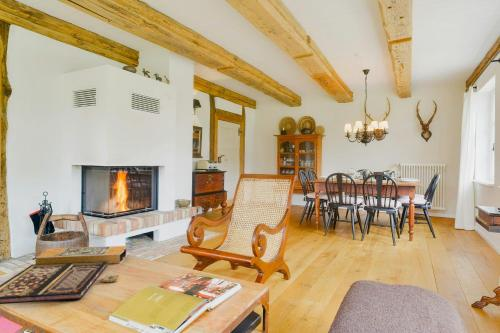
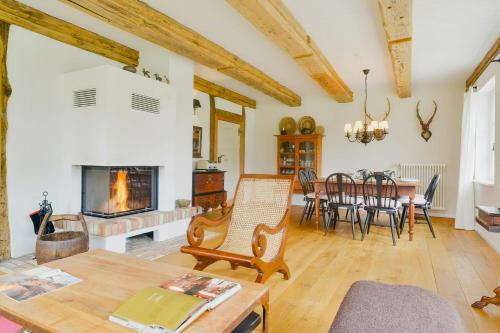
- board game [0,245,127,305]
